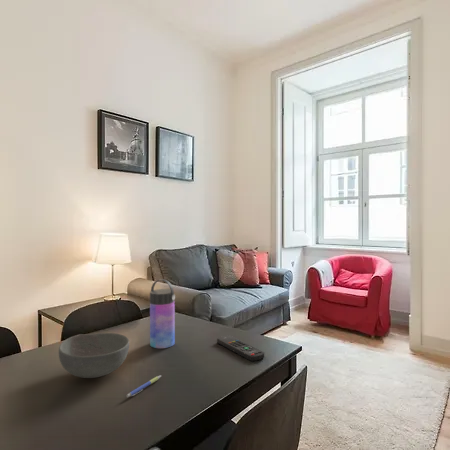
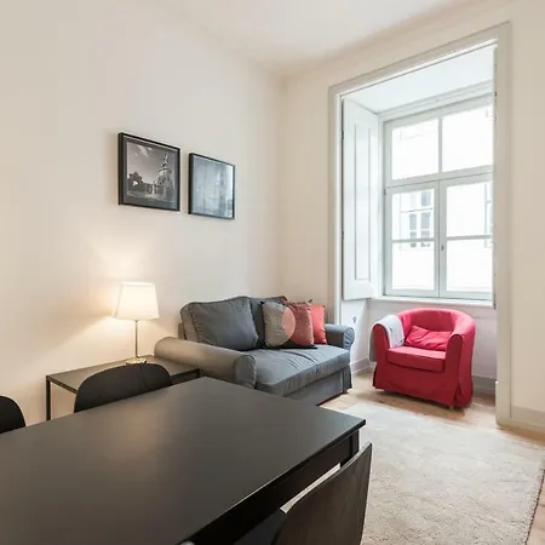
- bowl [58,332,130,379]
- pen [126,374,162,398]
- remote control [216,334,265,362]
- water bottle [149,278,176,349]
